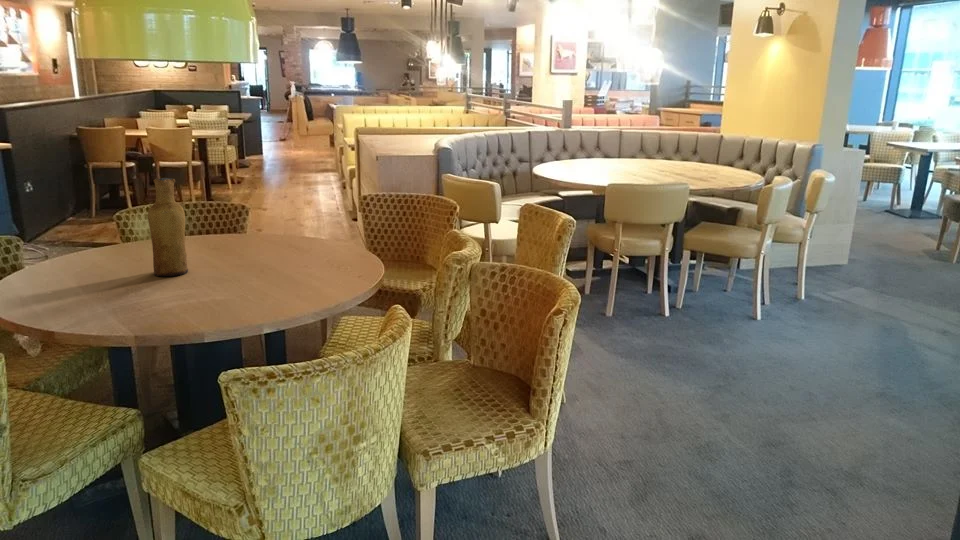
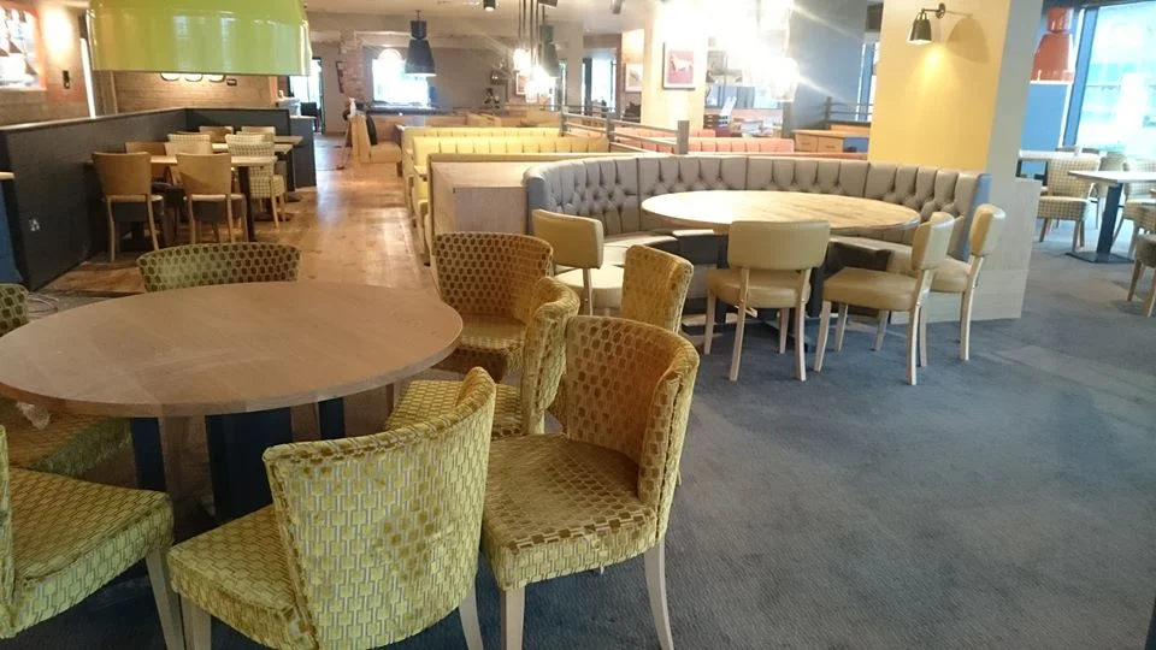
- vase [147,177,189,277]
